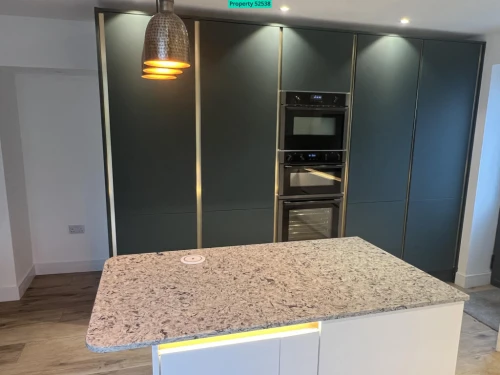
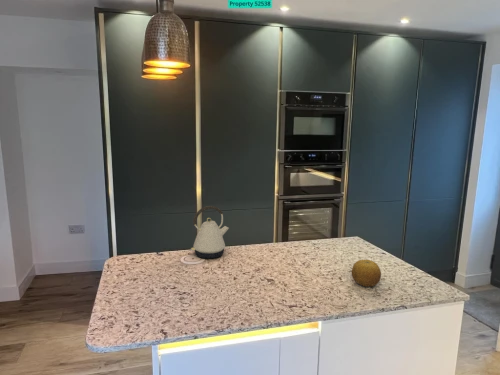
+ kettle [190,205,230,259]
+ fruit [351,259,382,288]
